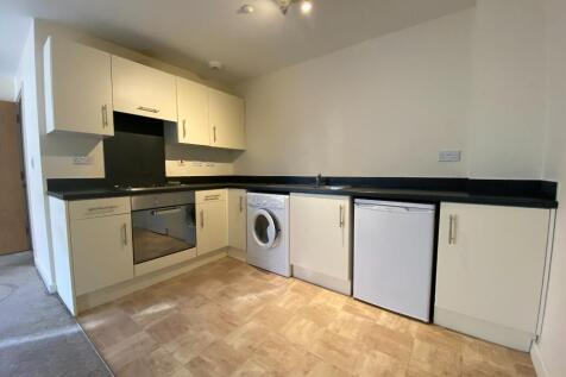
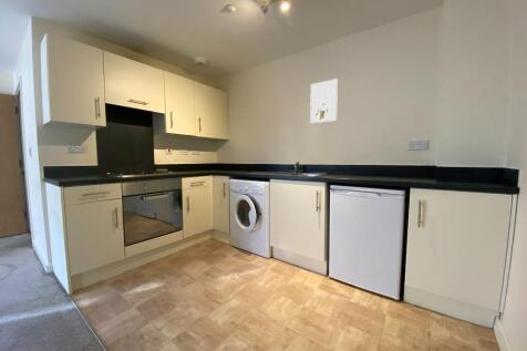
+ wall art [309,78,339,124]
